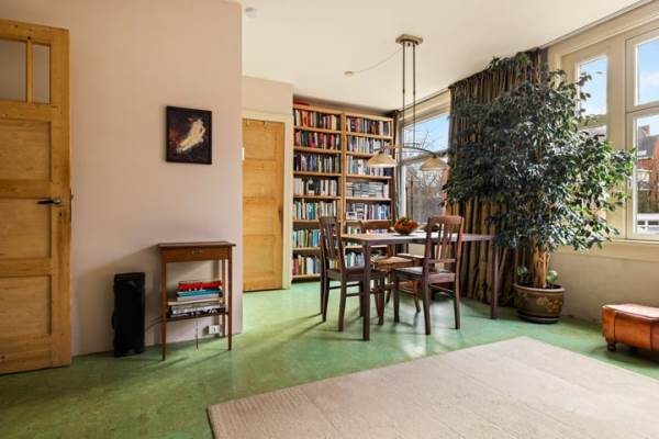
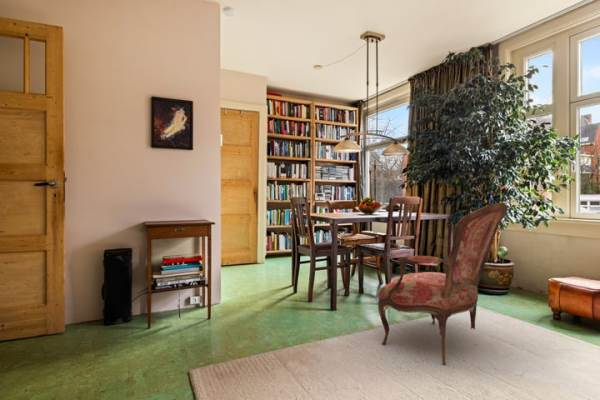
+ armchair [377,202,509,366]
